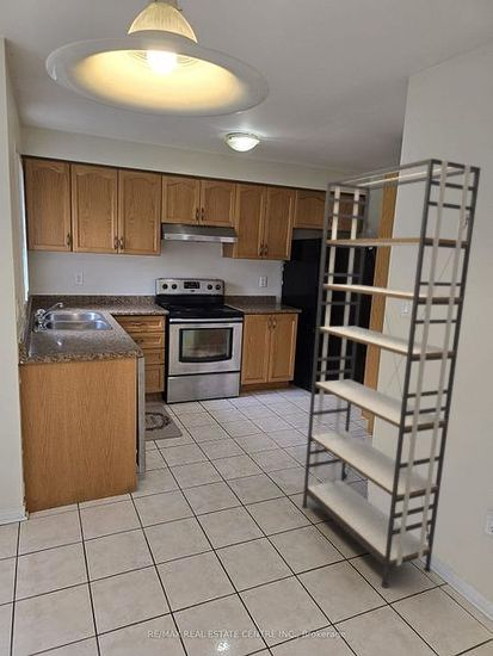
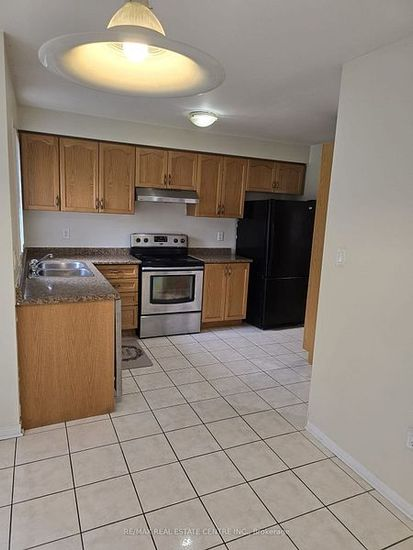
- shelving unit [301,157,482,588]
